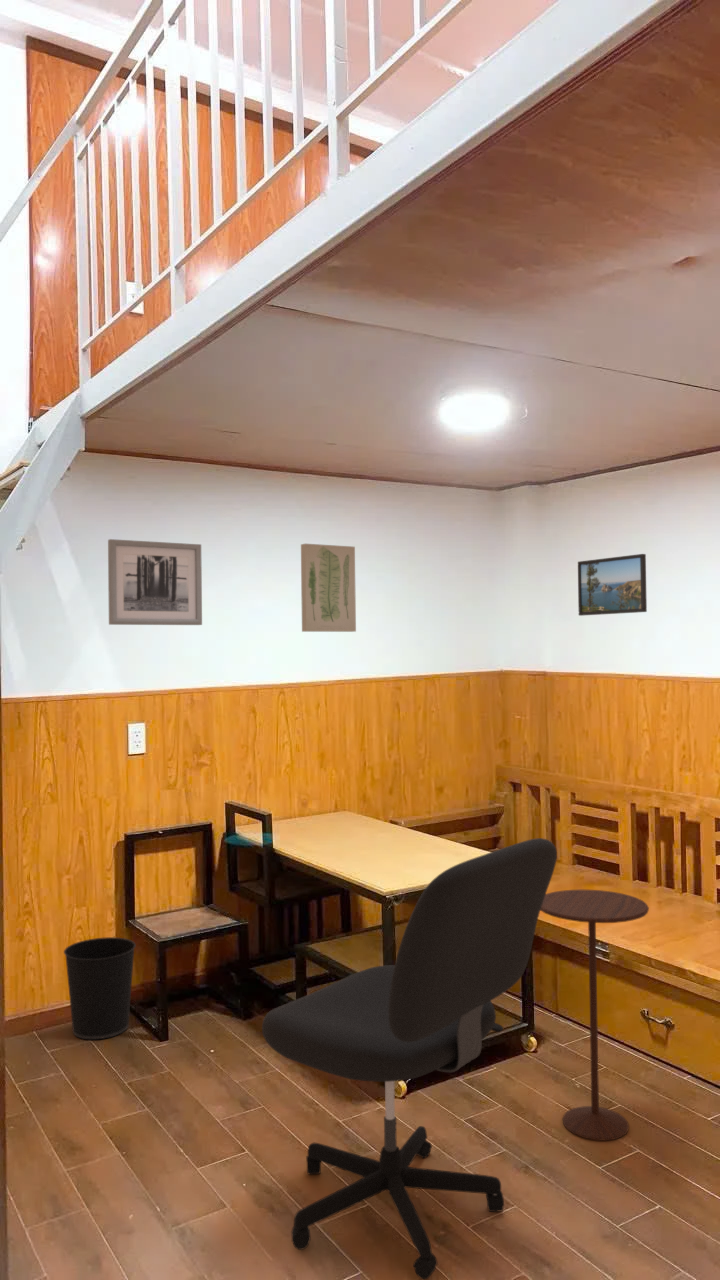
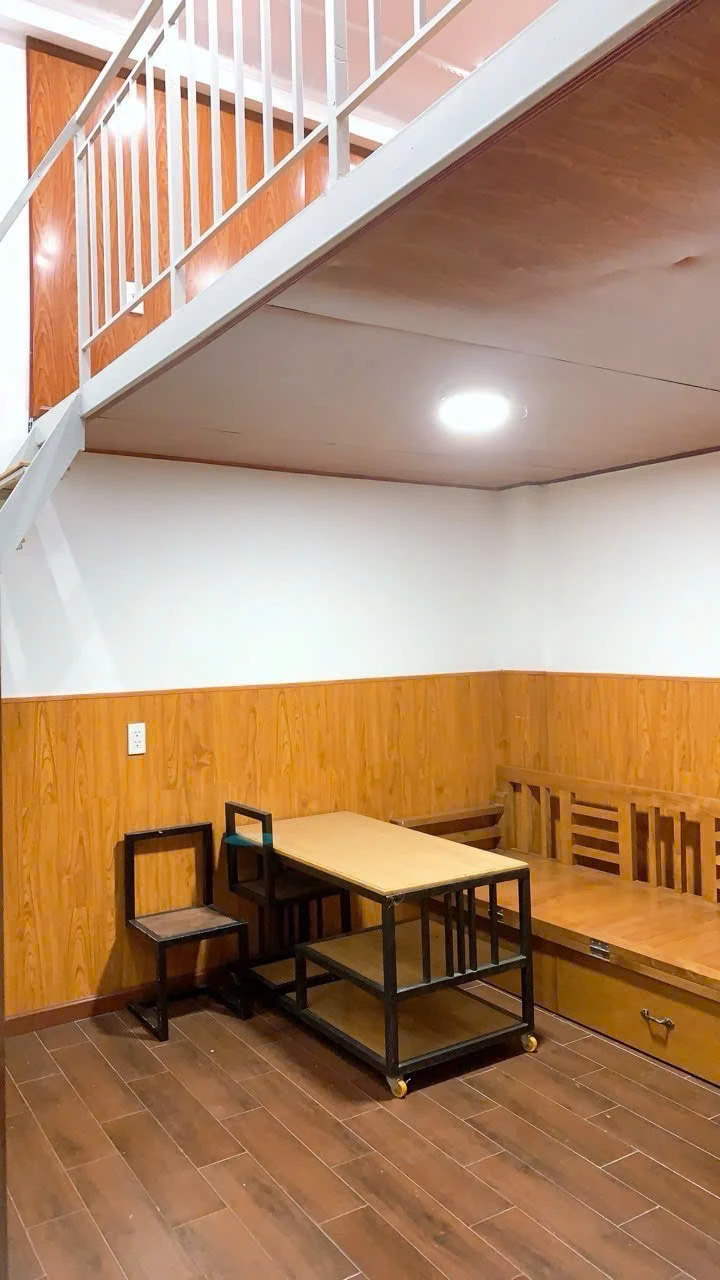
- wall art [300,543,357,633]
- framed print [577,553,648,617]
- wastebasket [63,936,137,1040]
- office chair [261,837,558,1280]
- accent table [540,889,650,1142]
- wall art [107,538,203,626]
